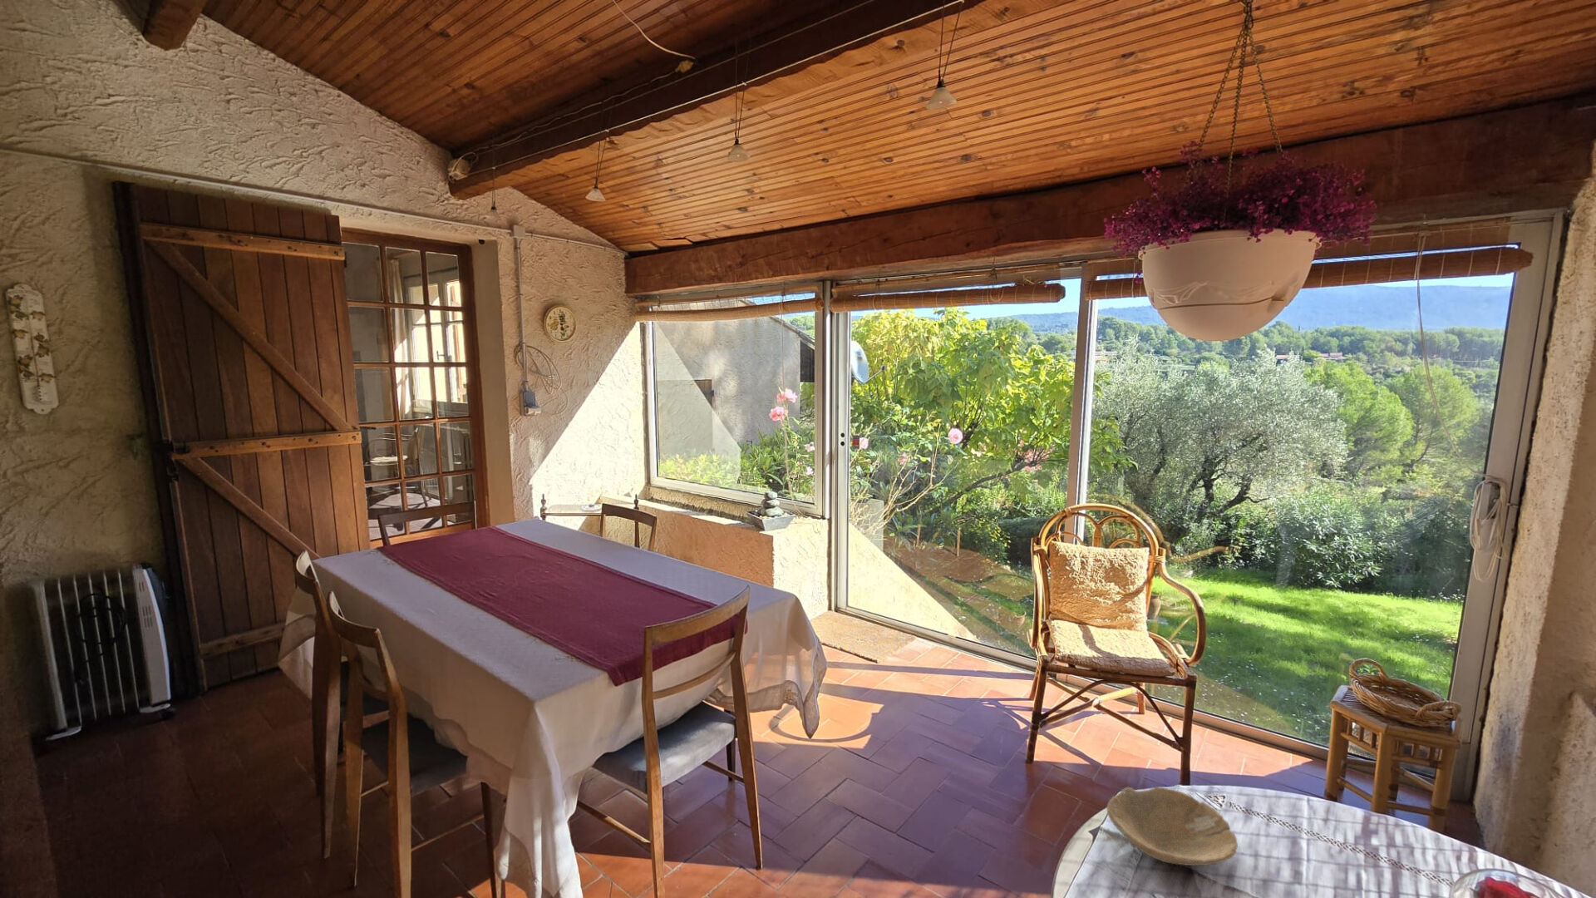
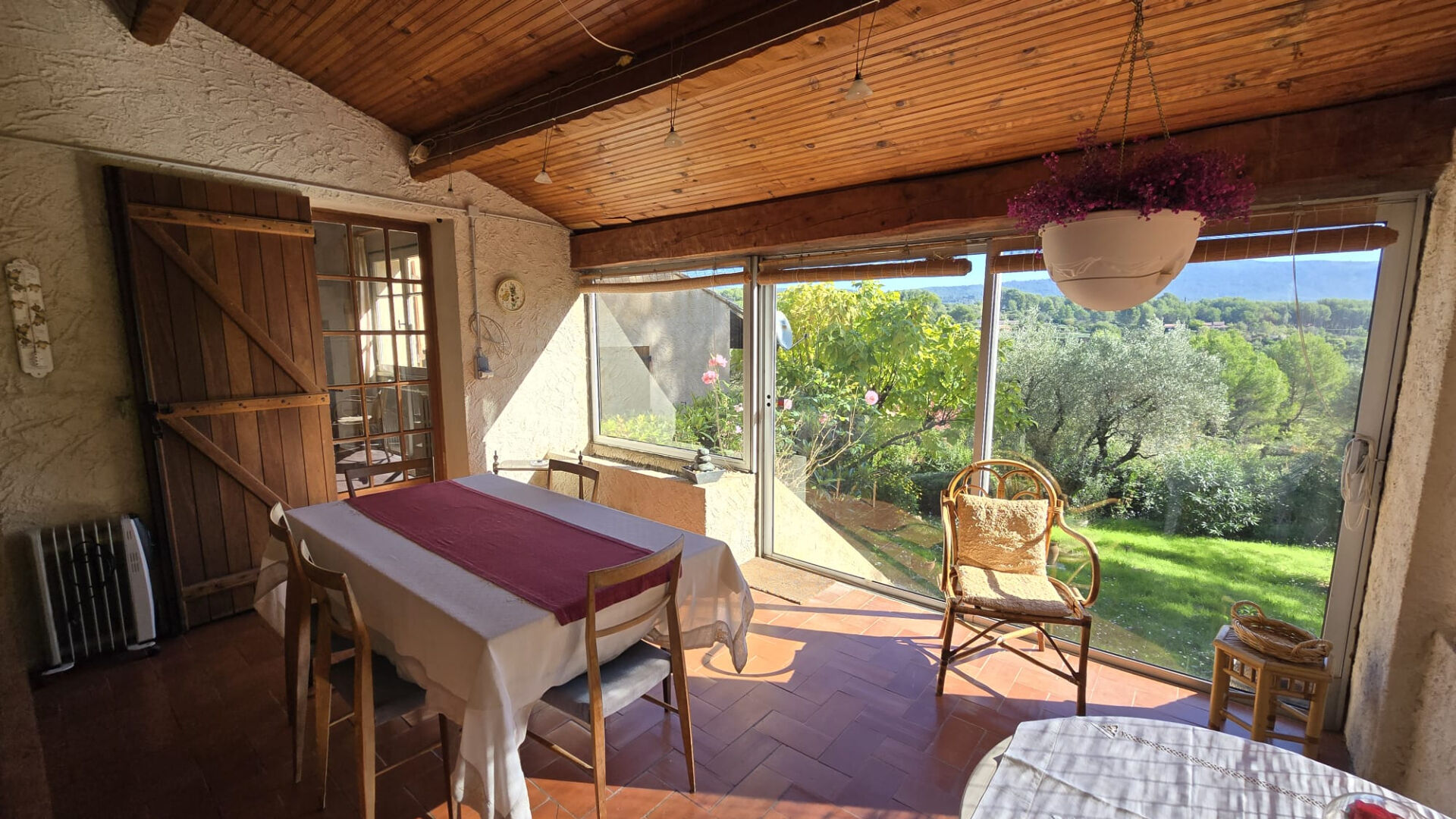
- bowl [1106,786,1239,867]
